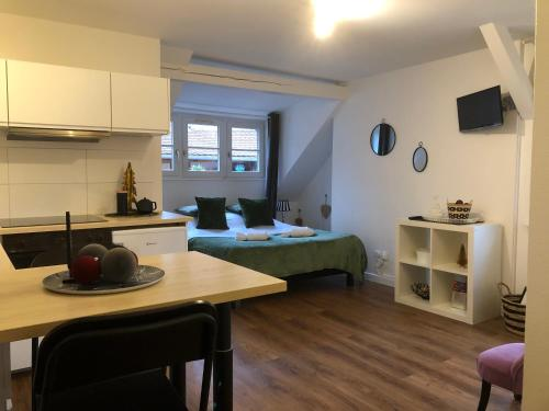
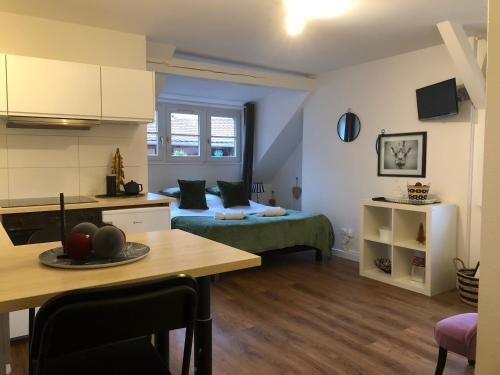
+ wall art [376,130,428,179]
